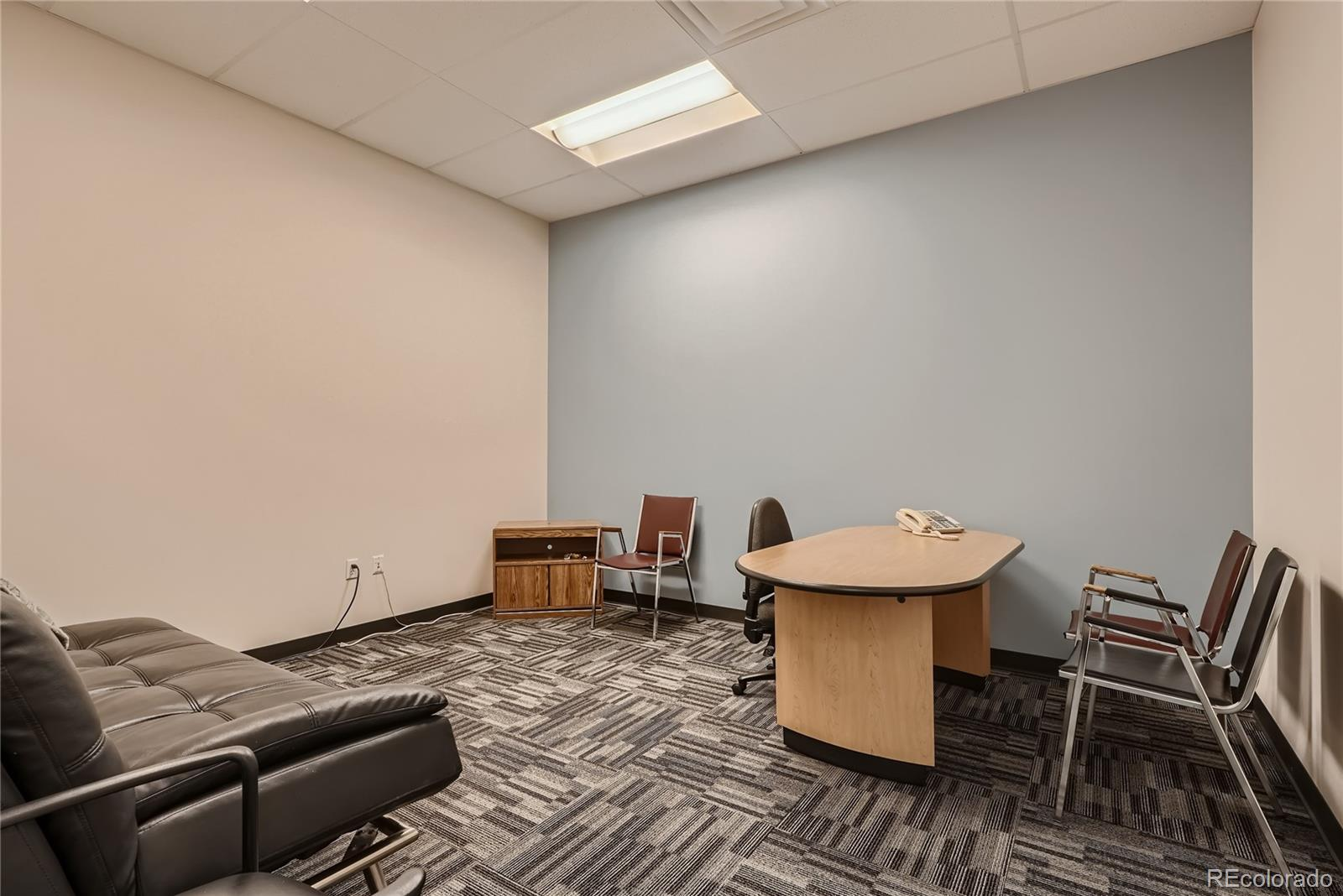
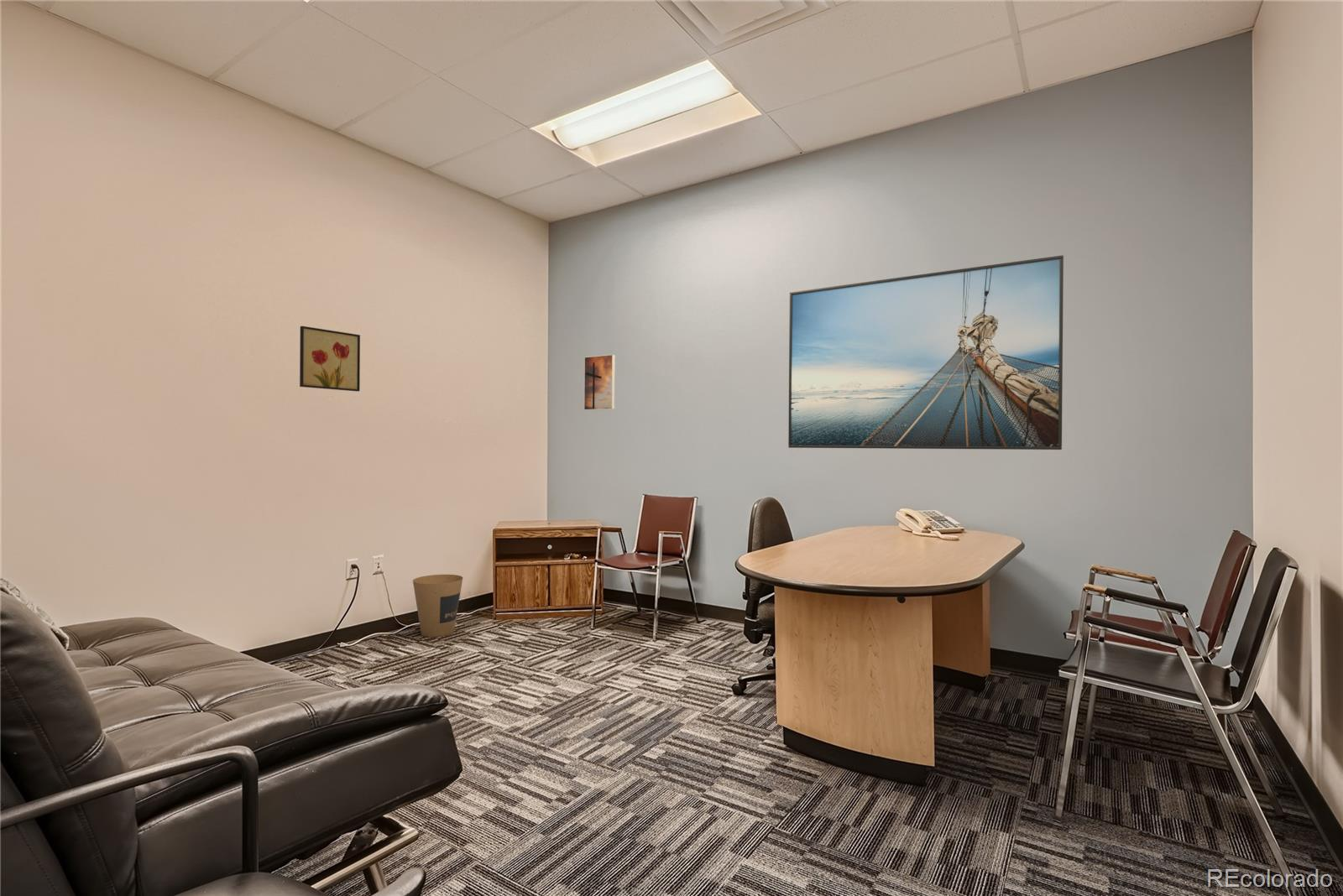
+ trash can [412,574,463,638]
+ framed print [787,254,1064,451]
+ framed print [583,354,616,411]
+ wall art [299,326,361,392]
